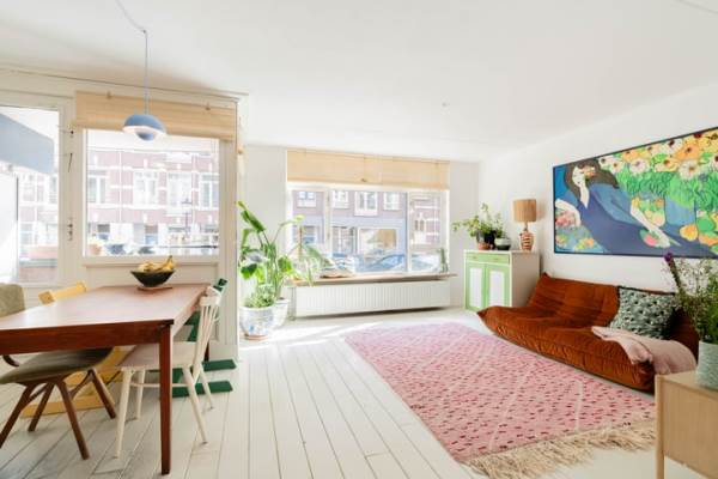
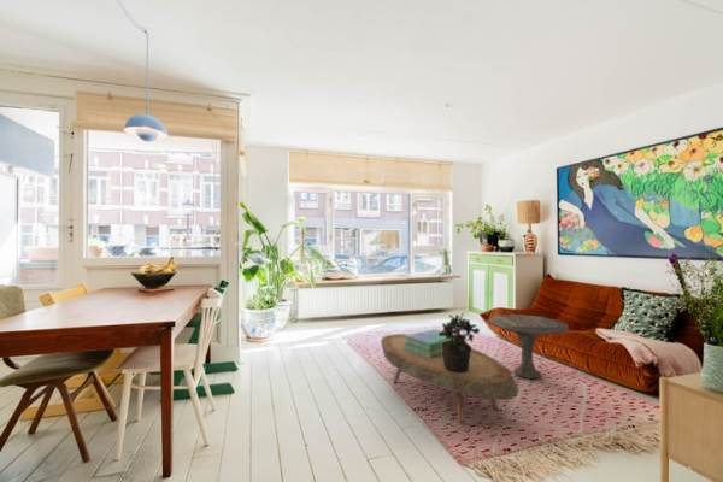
+ coffee table [380,333,521,424]
+ side table [487,313,569,380]
+ potted plant [439,312,481,374]
+ stack of books [402,328,454,358]
